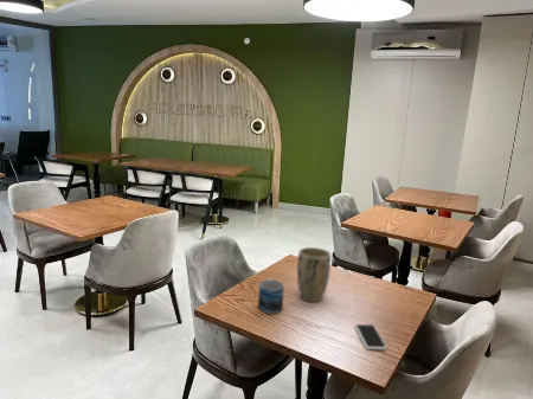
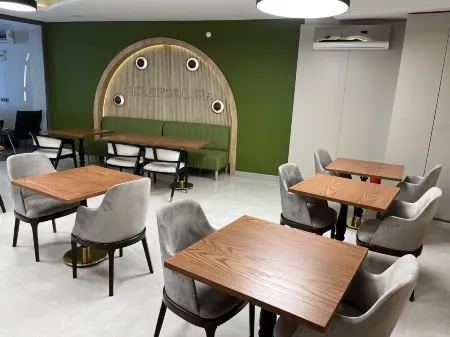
- mug [257,277,285,315]
- plant pot [296,246,332,303]
- smartphone [354,323,388,350]
